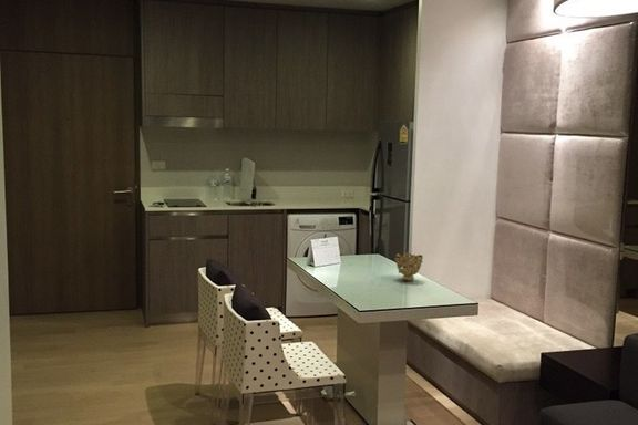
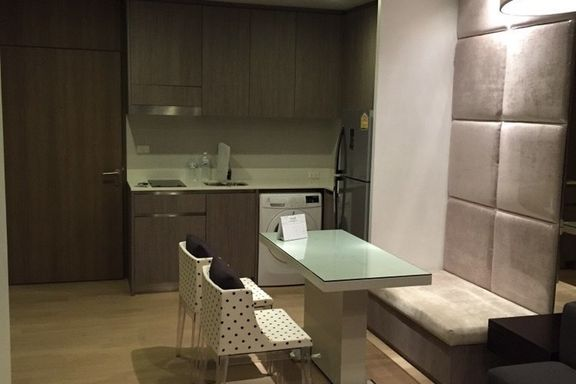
- decorative bowl [394,251,424,282]
